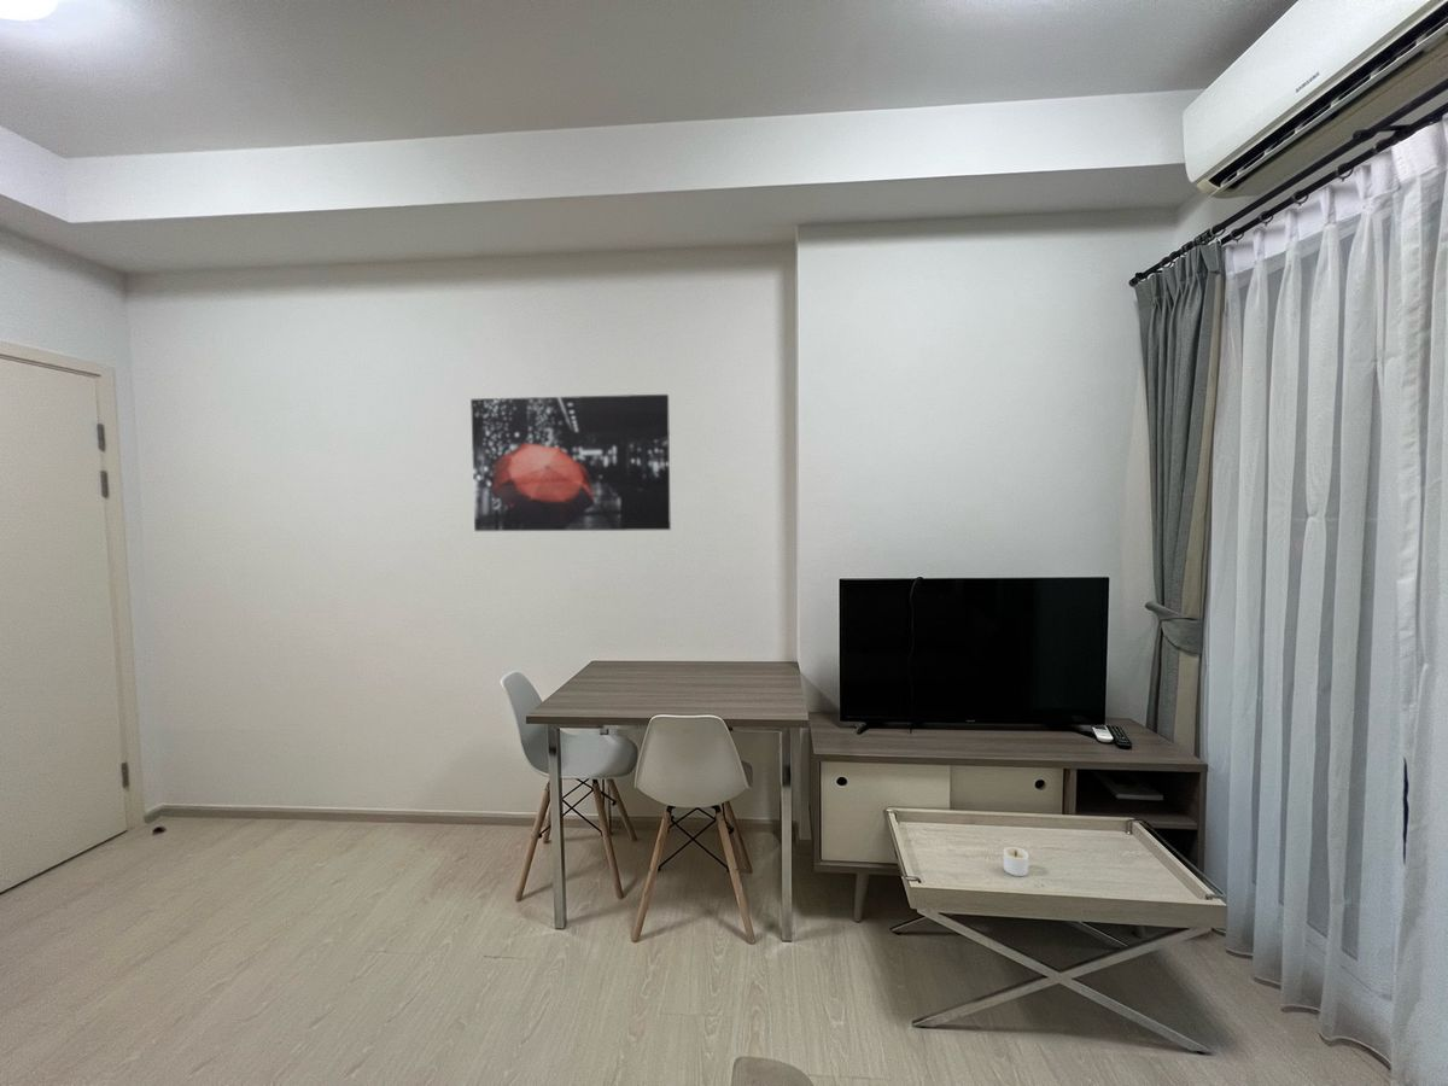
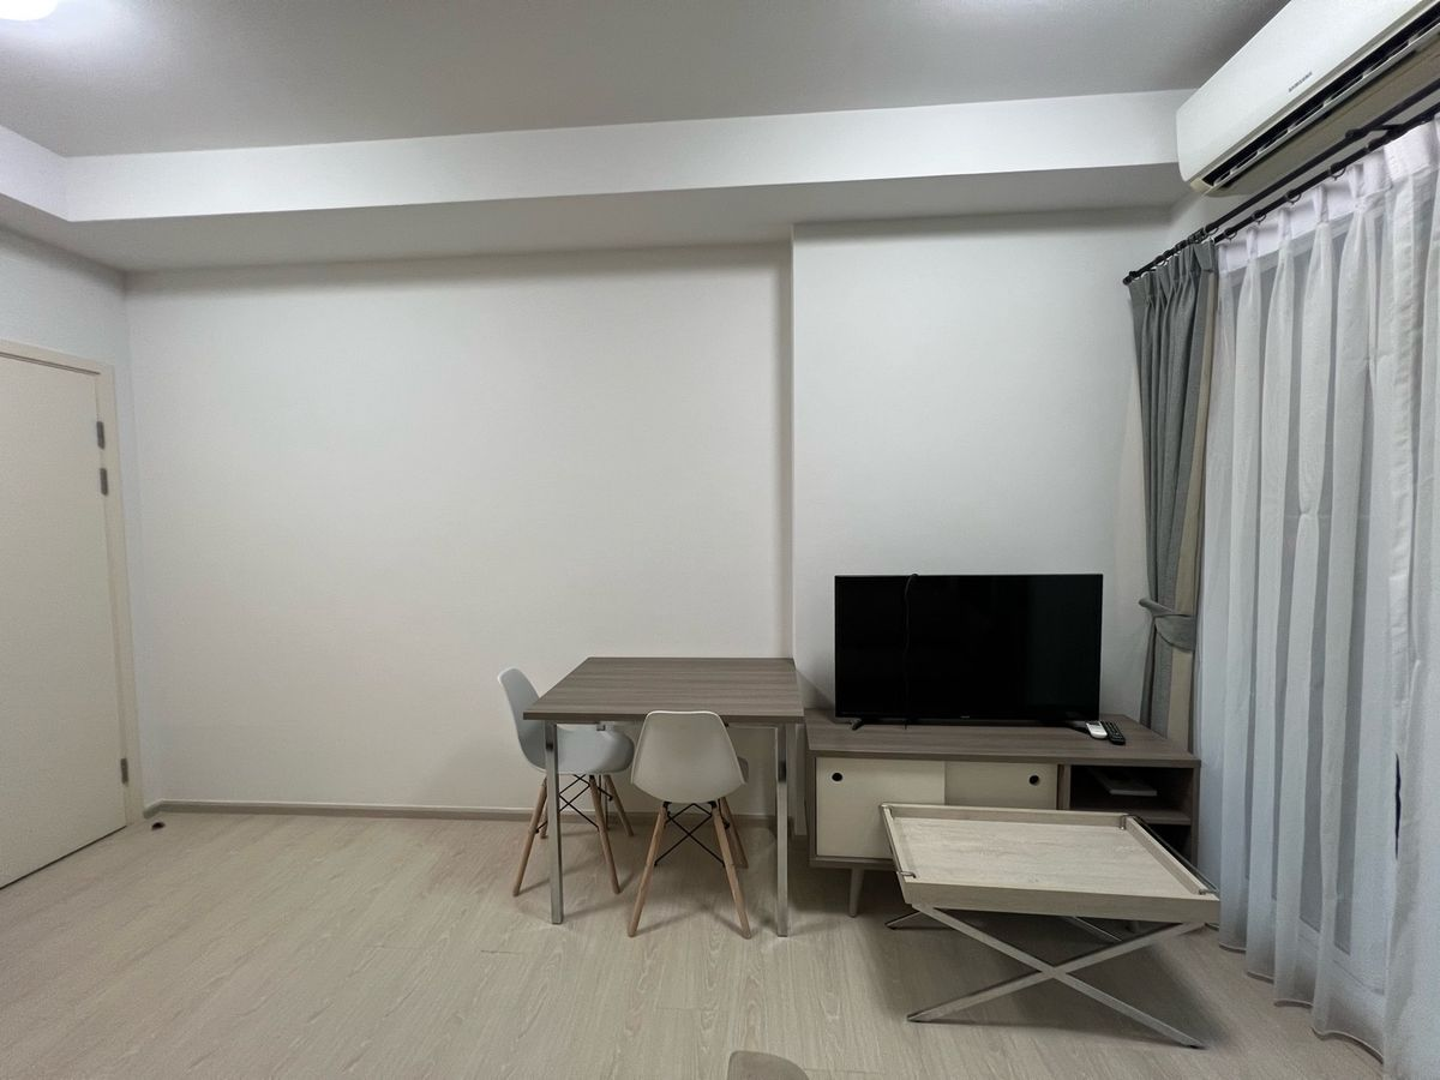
- wall art [469,393,672,532]
- candle [1003,846,1029,877]
